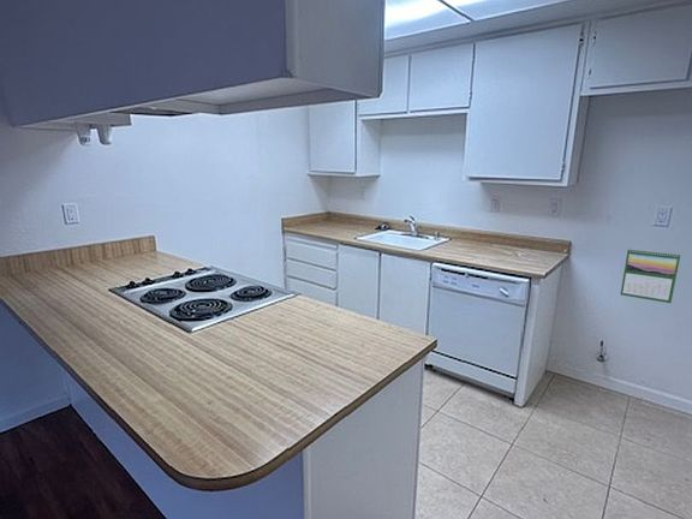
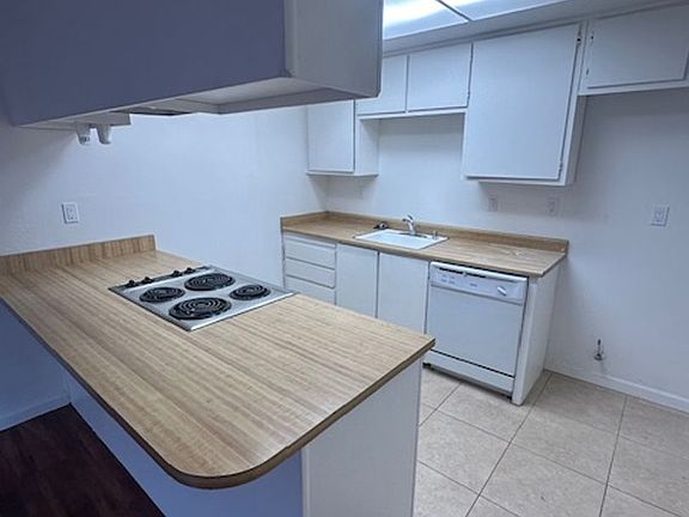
- calendar [620,247,681,304]
